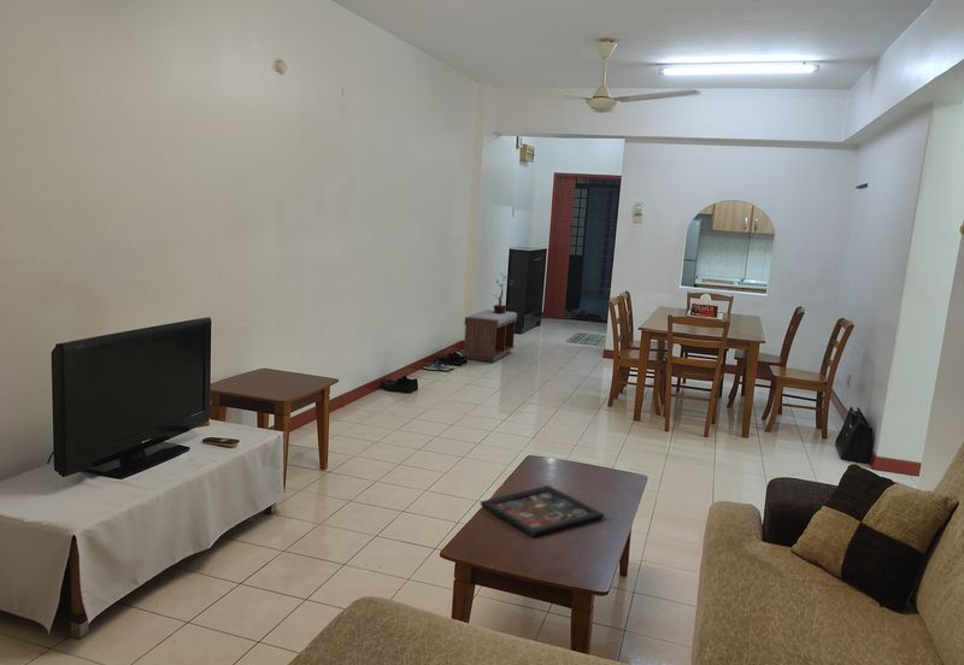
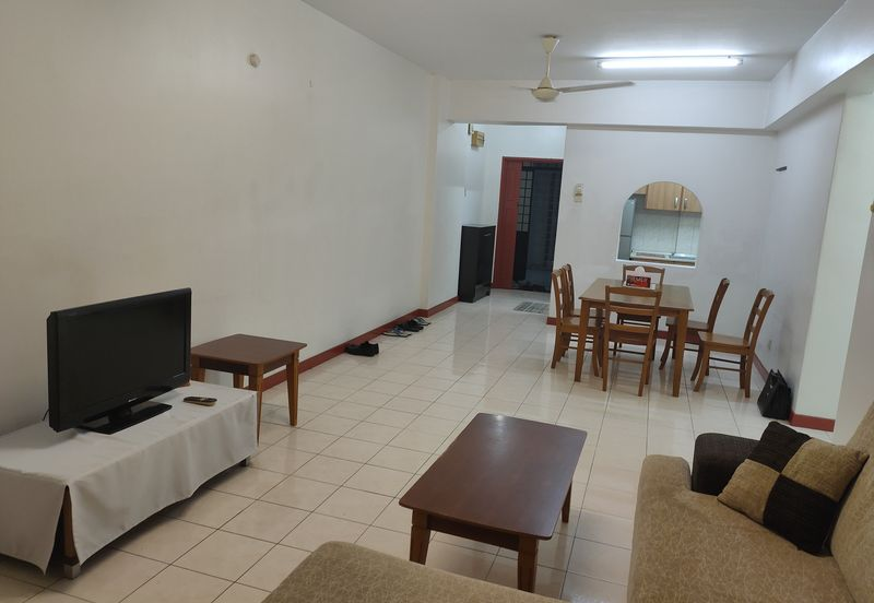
- potted plant [493,272,515,313]
- bench [462,308,518,363]
- decorative tray [480,484,605,537]
